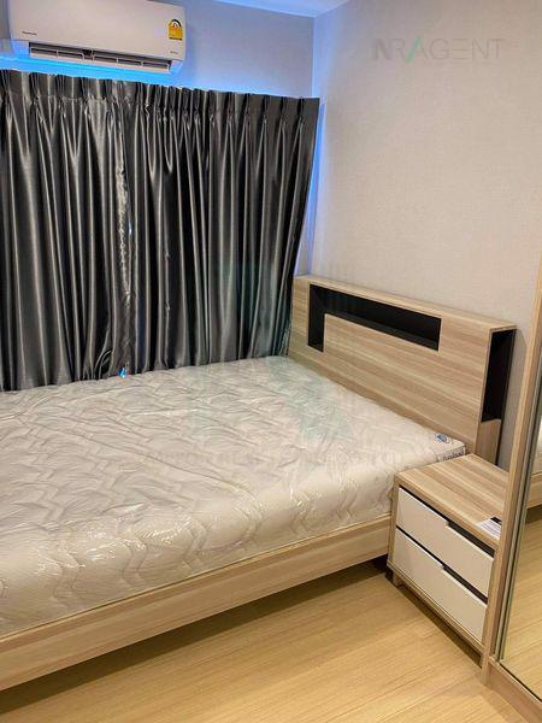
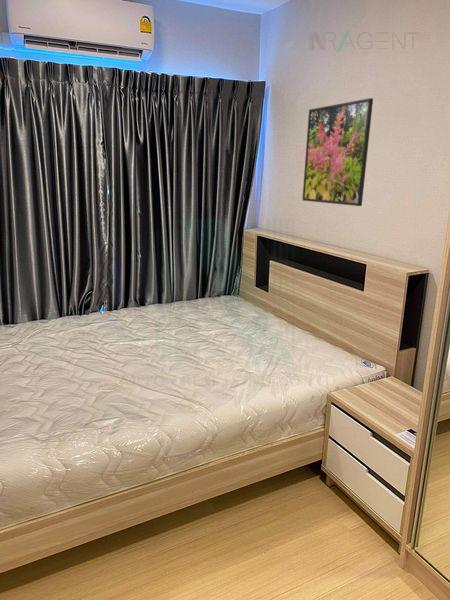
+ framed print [301,97,374,207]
